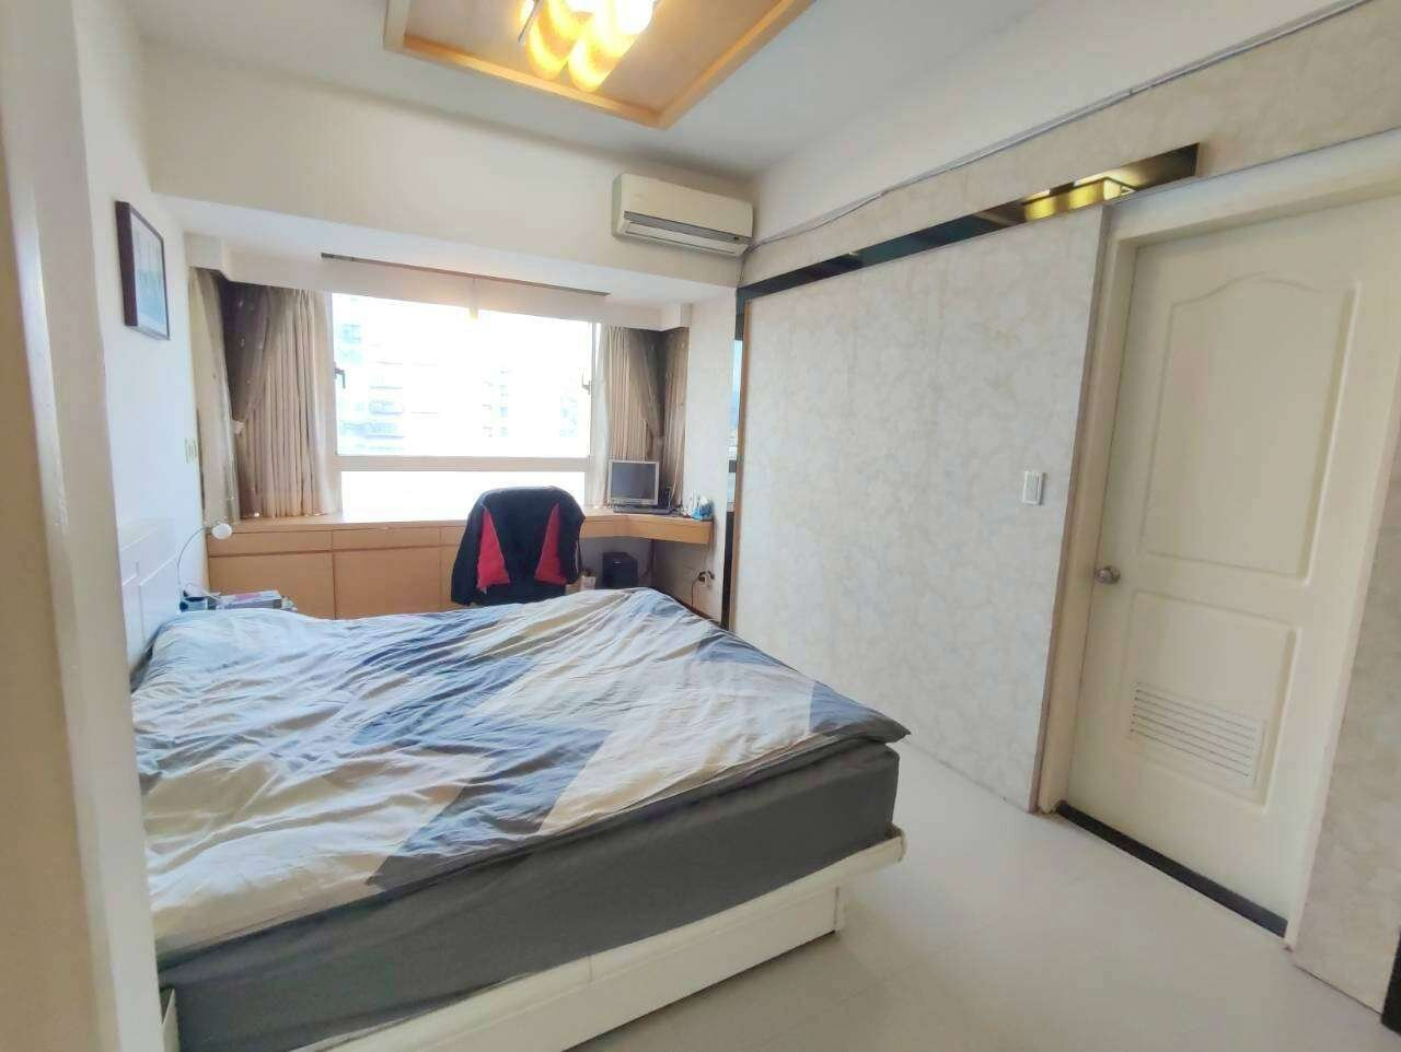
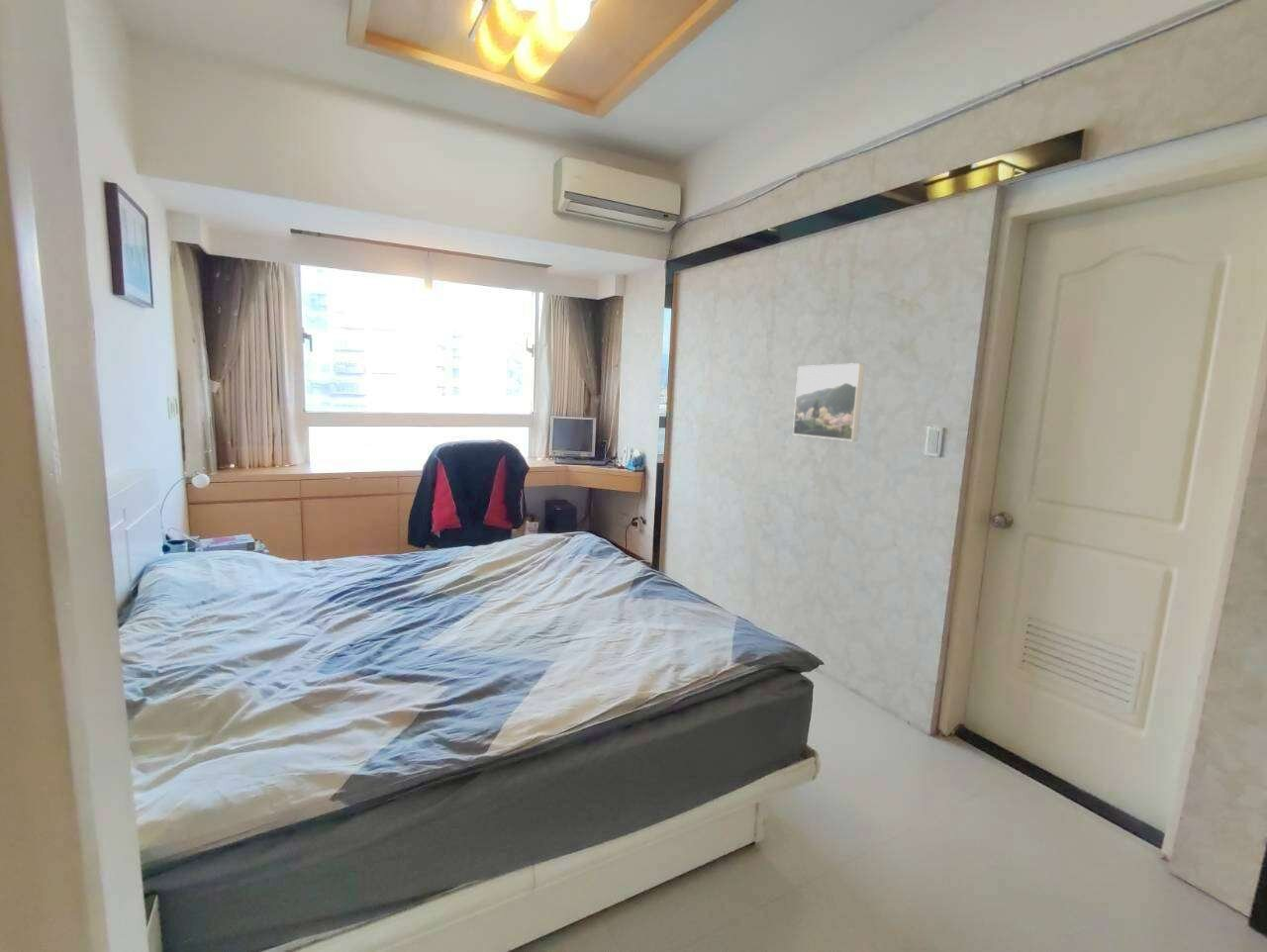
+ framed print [792,362,865,442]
